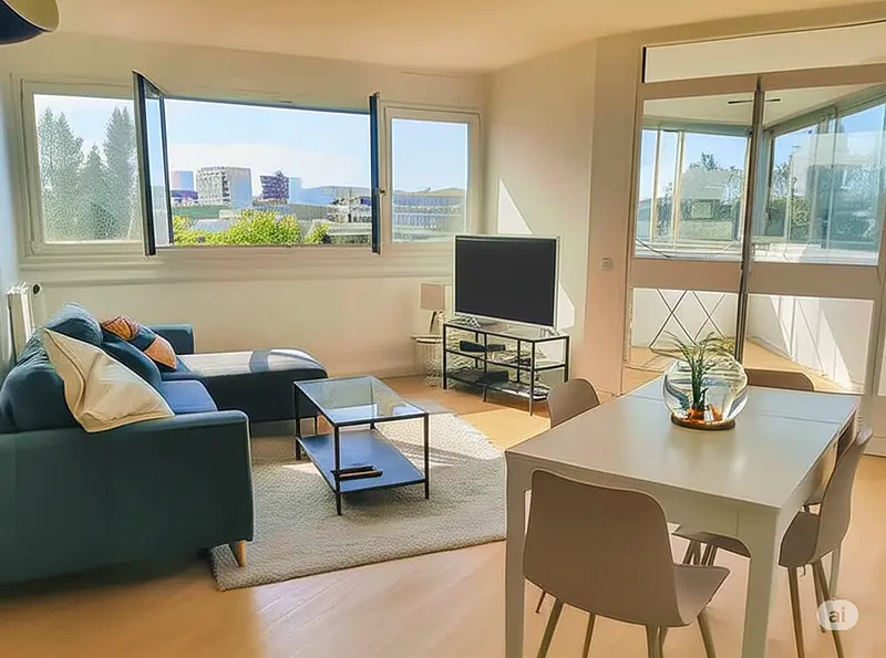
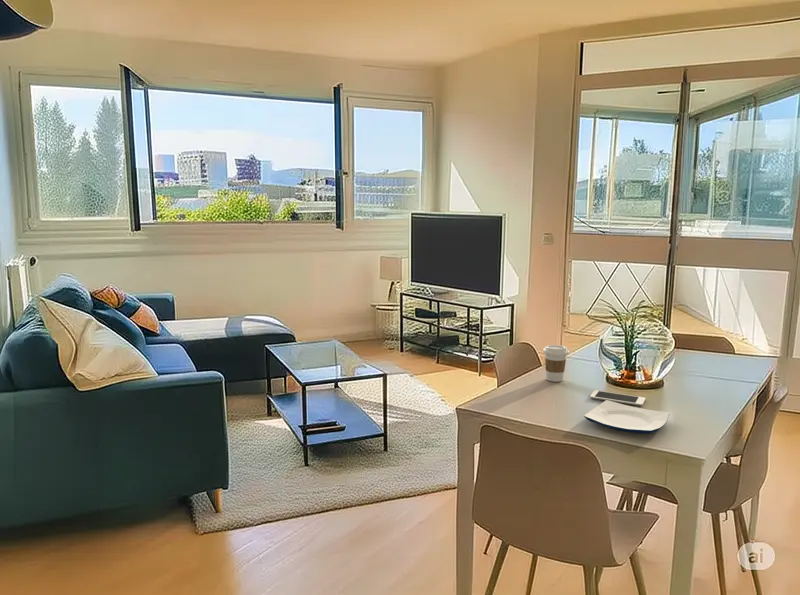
+ plate [583,400,670,435]
+ cell phone [589,389,647,407]
+ coffee cup [542,344,570,383]
